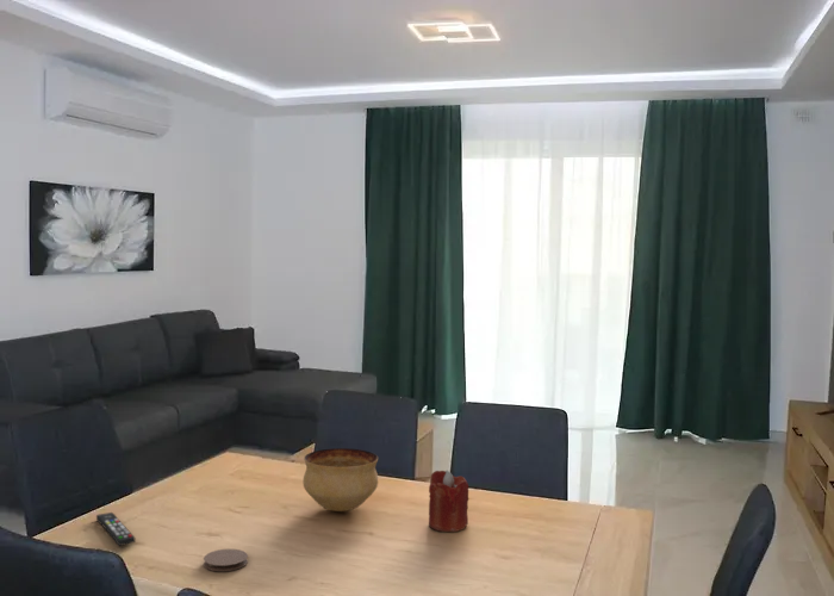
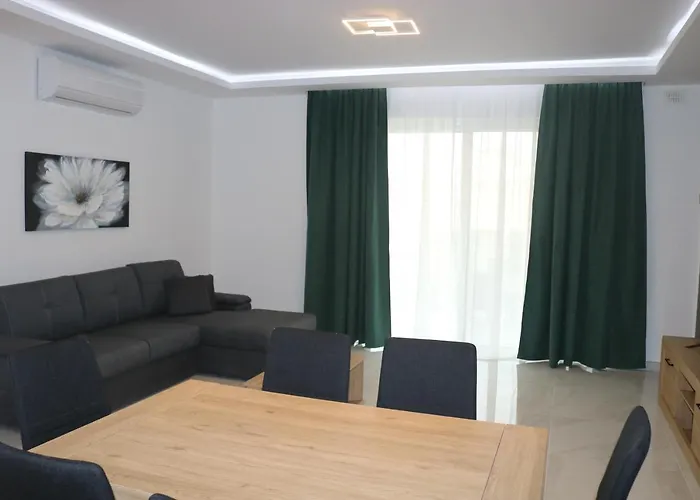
- remote control [95,511,137,547]
- bowl [301,447,379,513]
- candle [428,470,469,533]
- coaster [203,547,249,572]
